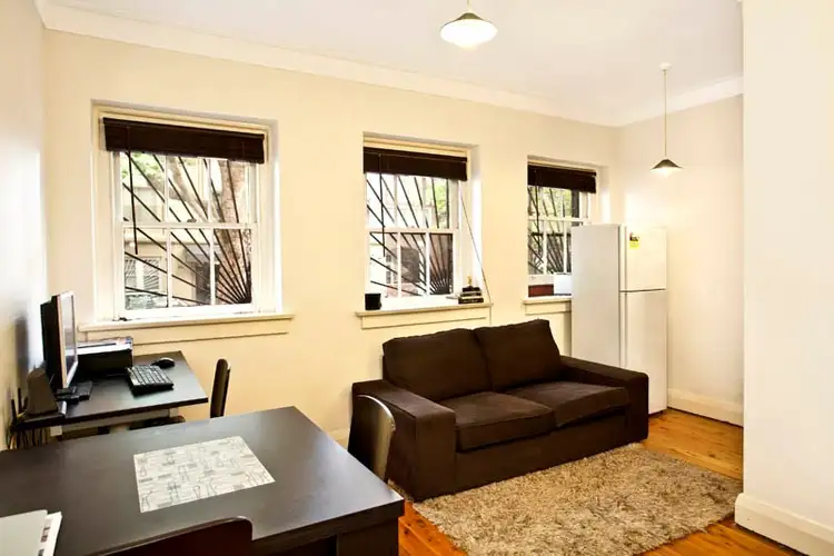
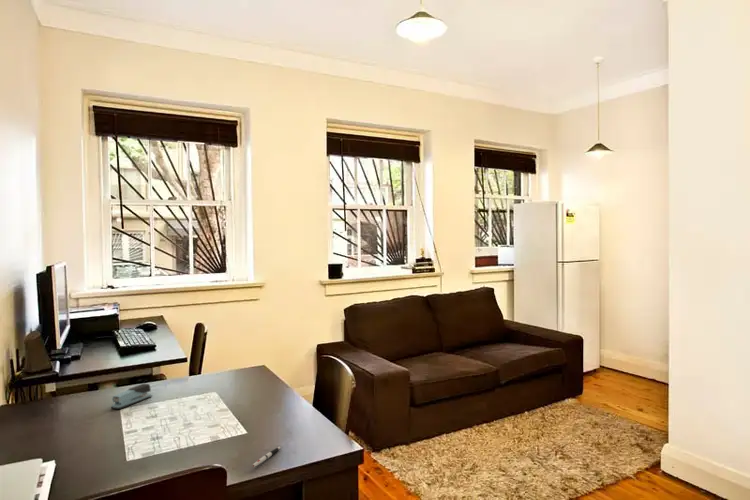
+ stapler [110,383,152,410]
+ pen [251,446,282,468]
